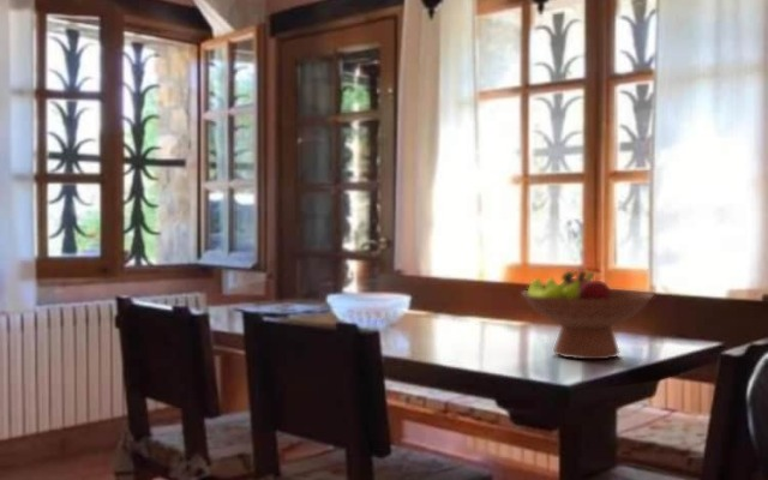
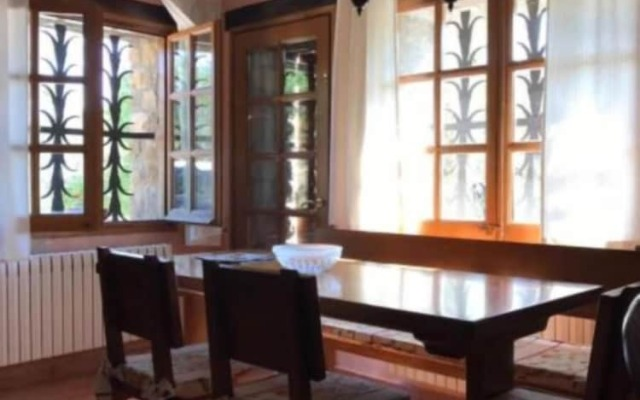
- fruit bowl [520,270,655,360]
